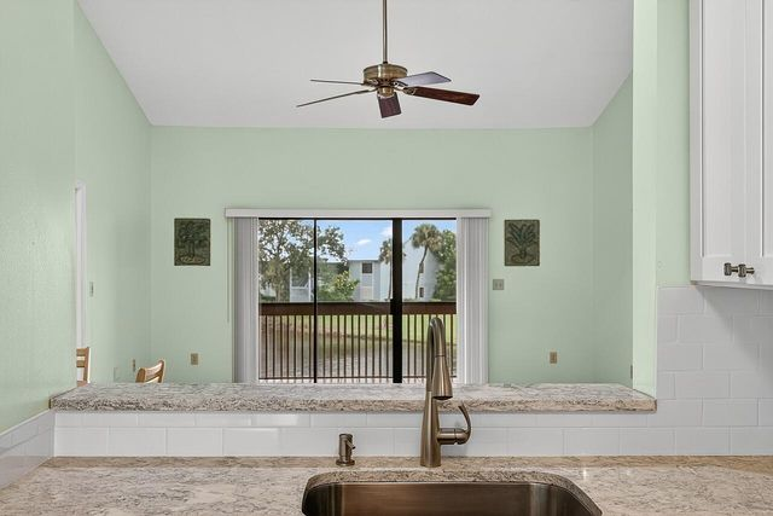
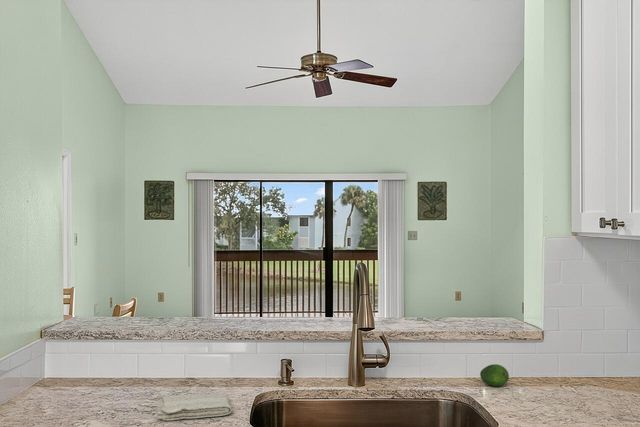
+ washcloth [157,392,233,421]
+ fruit [479,363,510,387]
